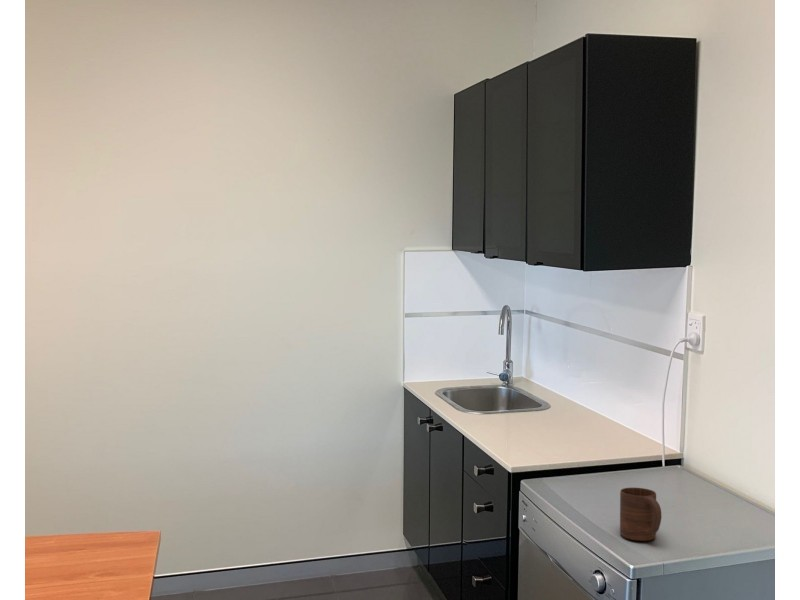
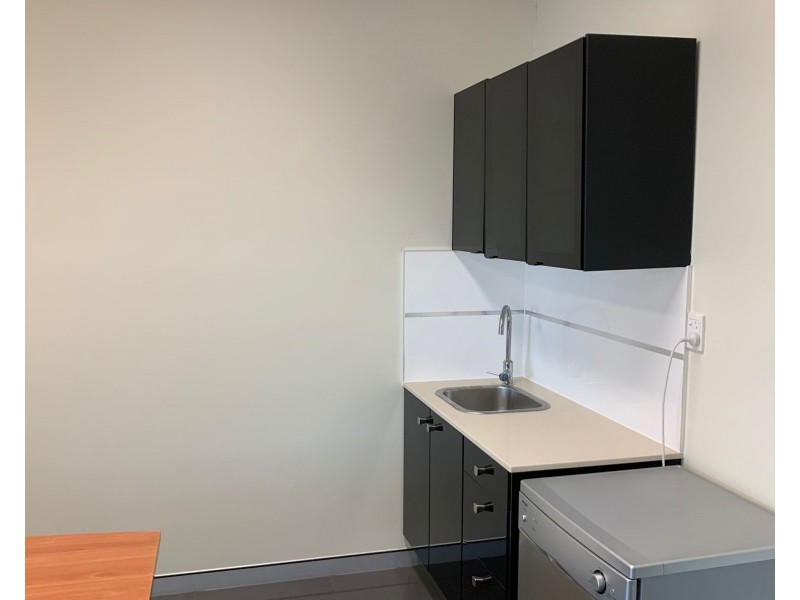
- cup [619,487,662,542]
